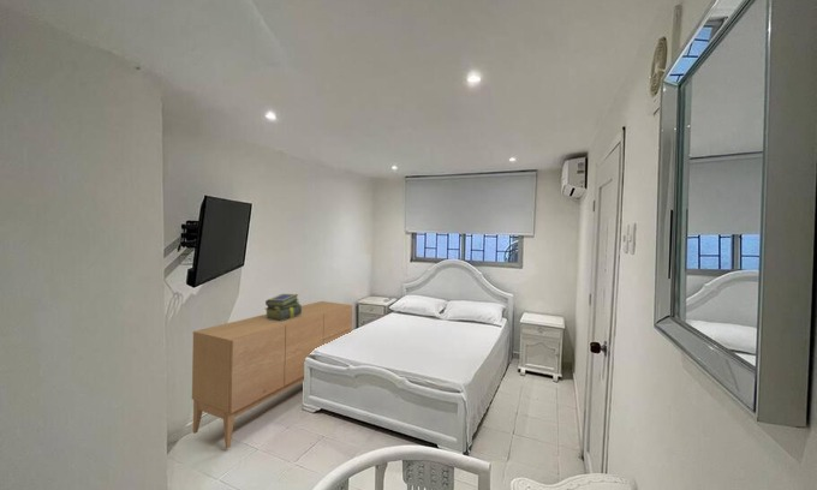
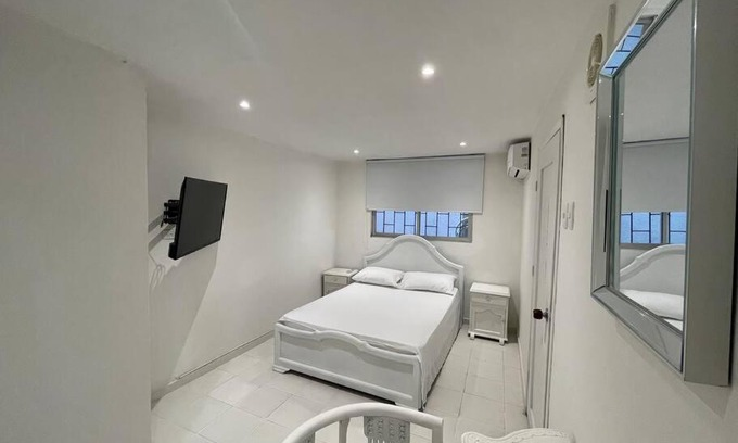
- stack of books [264,293,303,322]
- sideboard [191,300,353,449]
